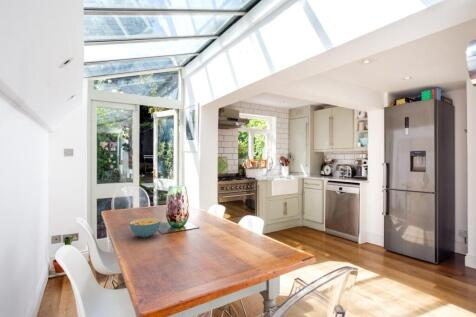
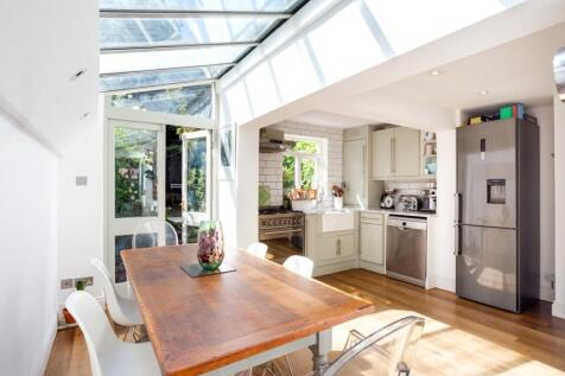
- cereal bowl [129,217,162,238]
